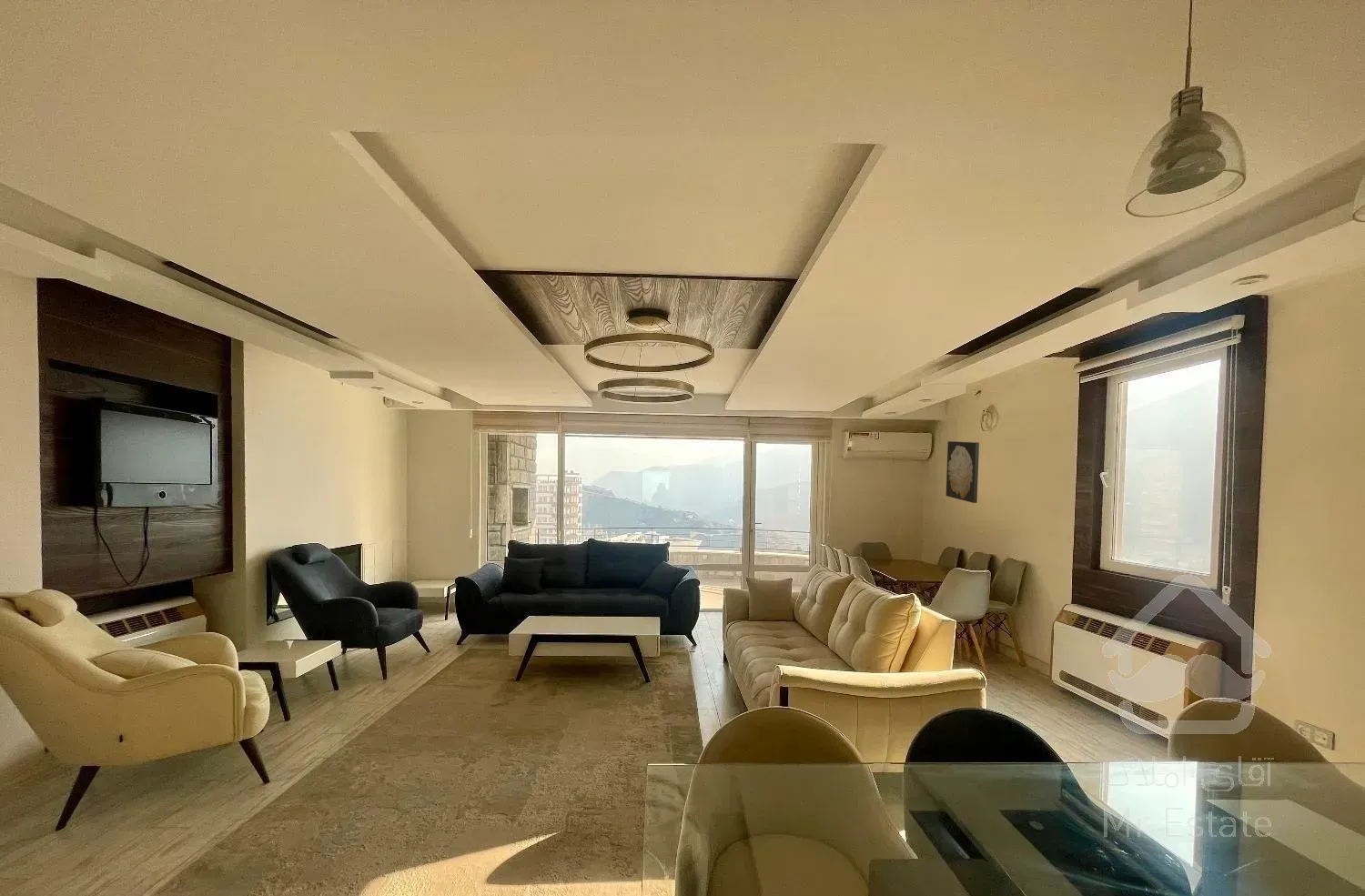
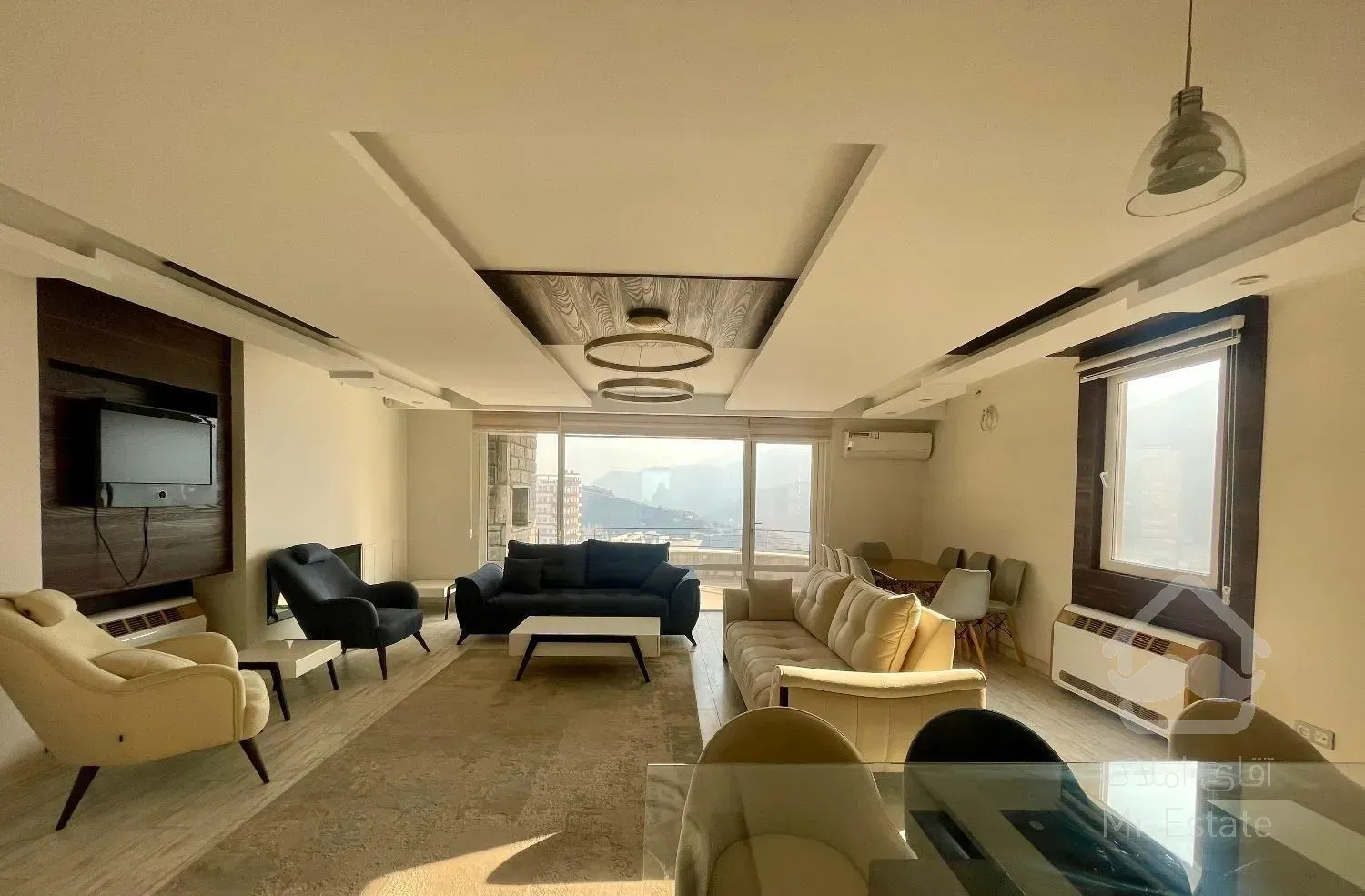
- wall art [945,440,980,504]
